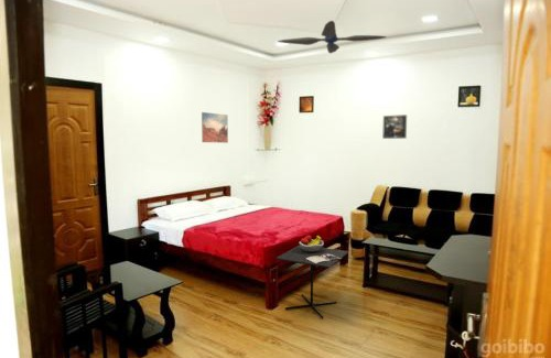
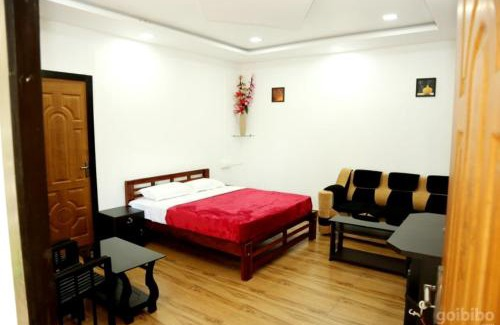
- kitchen table [276,235,349,319]
- ceiling fan [277,20,388,54]
- wall art [201,111,229,144]
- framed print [381,113,408,140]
